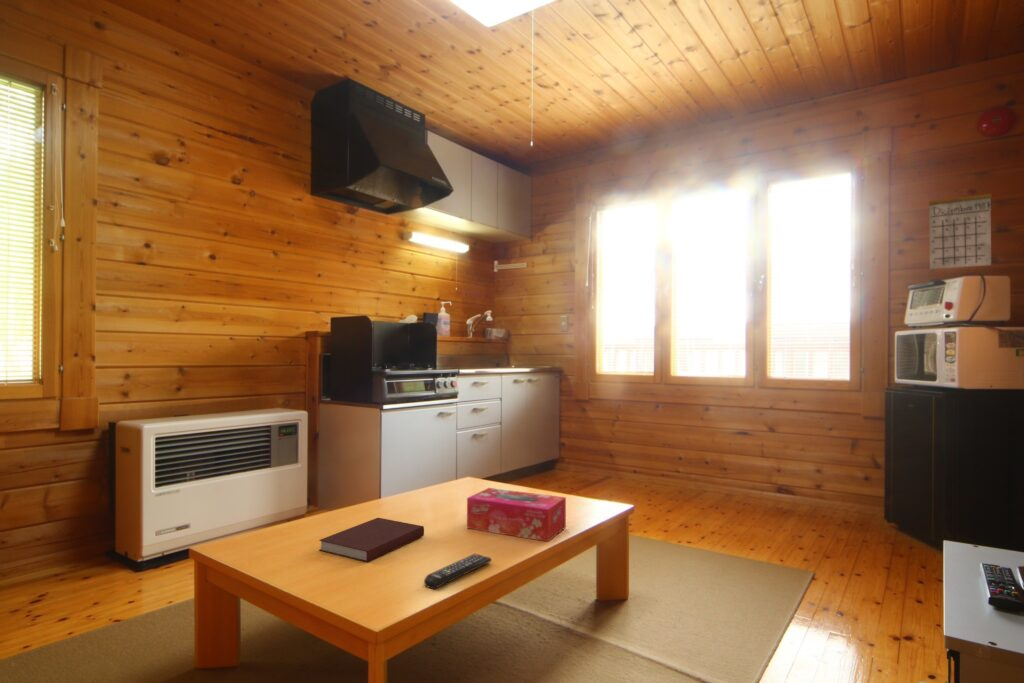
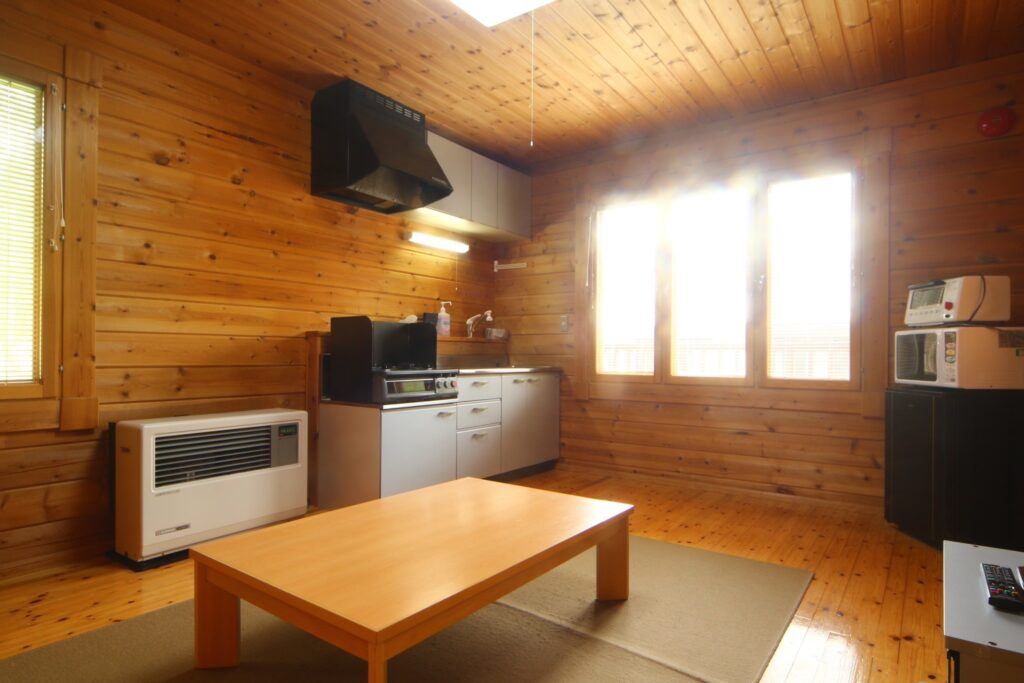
- notebook [318,517,425,563]
- calendar [928,182,993,270]
- tissue box [466,487,567,543]
- remote control [423,553,492,590]
